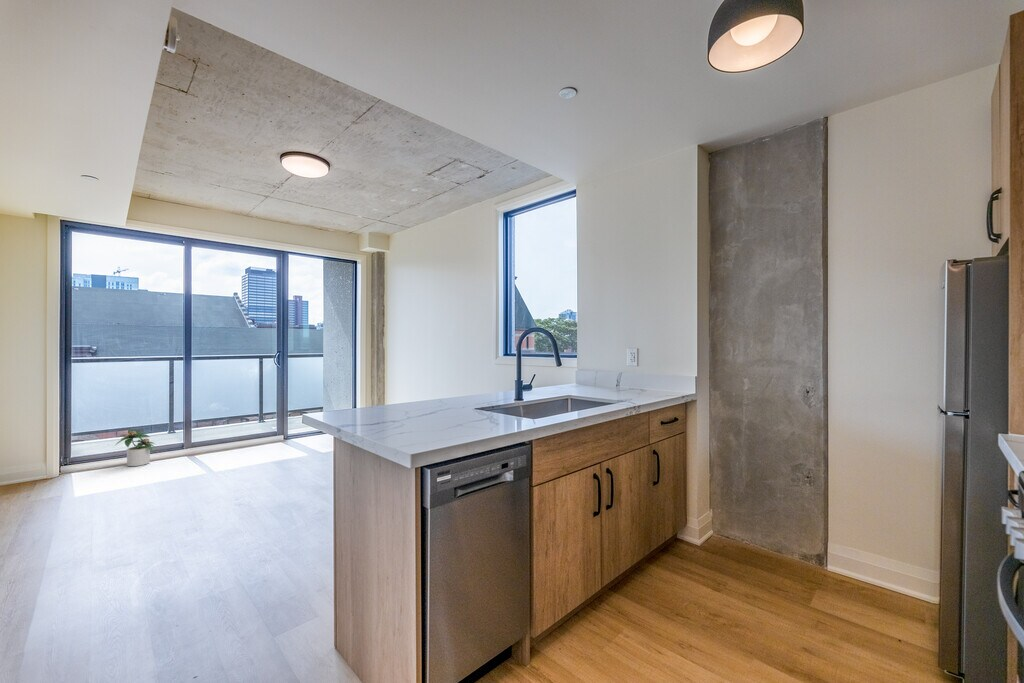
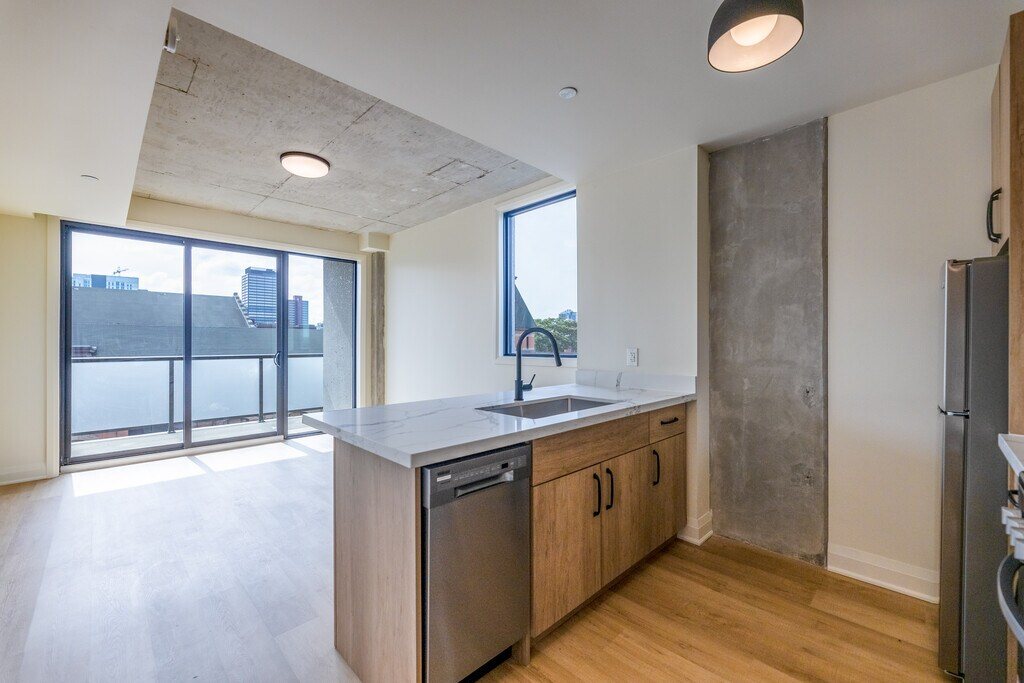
- potted plant [116,428,156,467]
